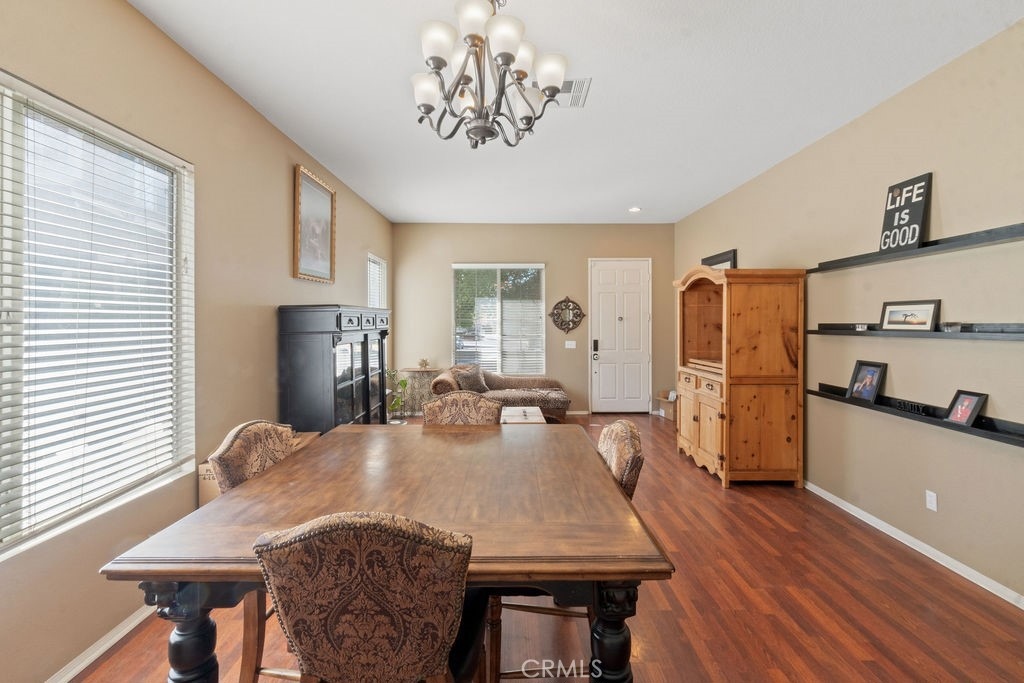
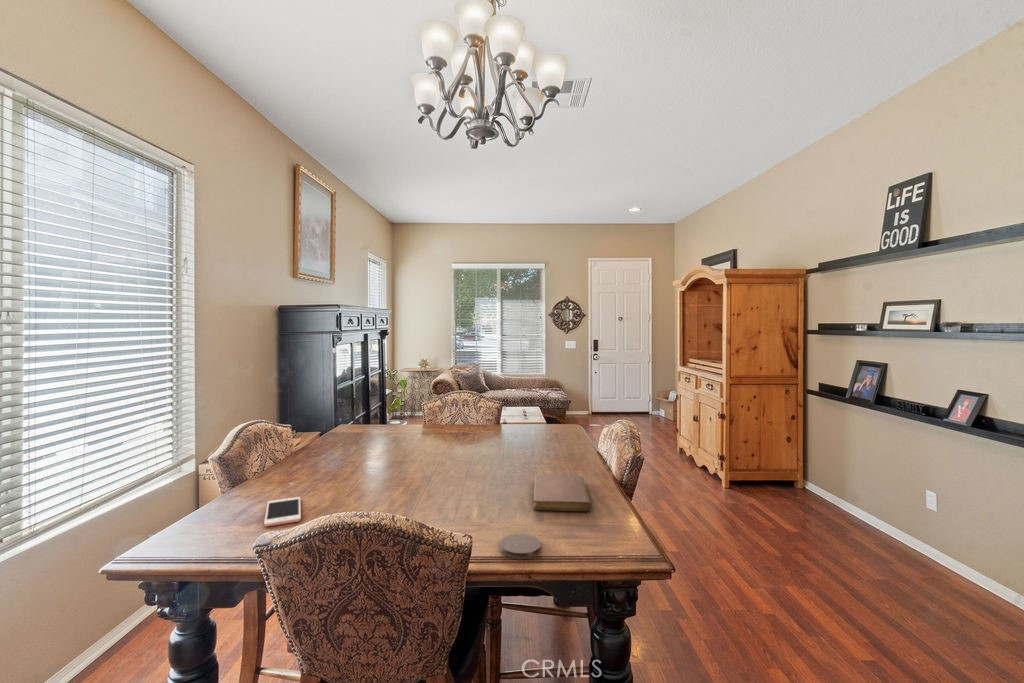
+ notebook [532,474,592,512]
+ cell phone [263,496,302,528]
+ coaster [499,533,542,560]
